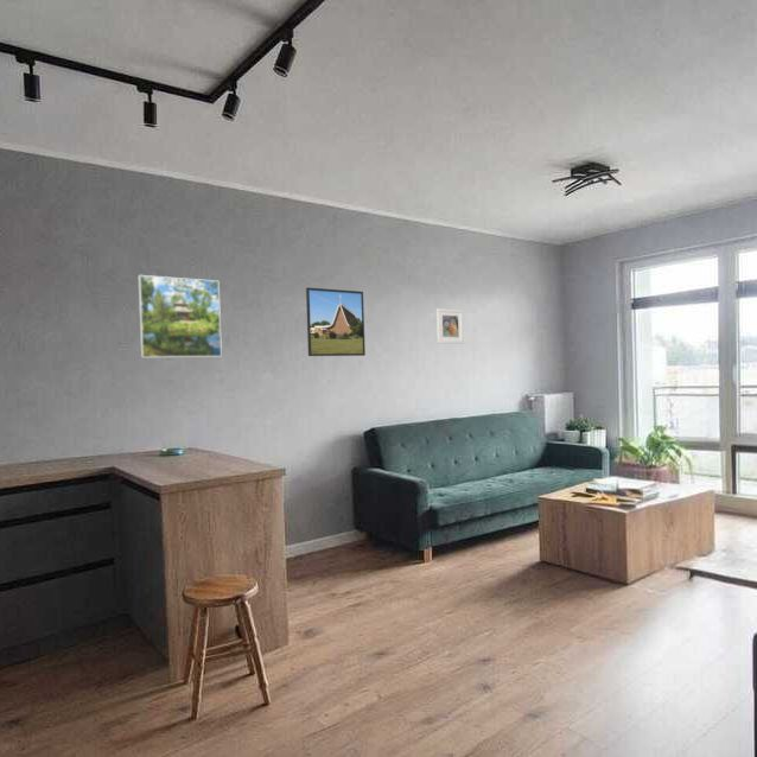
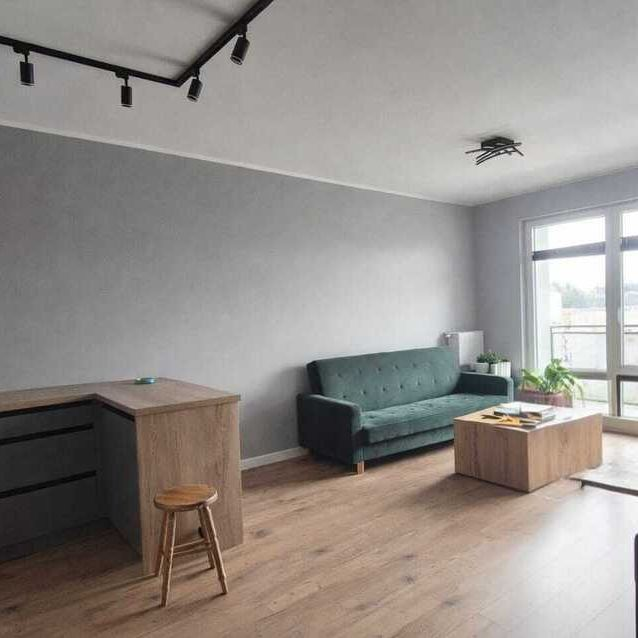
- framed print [305,286,367,357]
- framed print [136,274,223,358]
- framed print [435,307,465,344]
